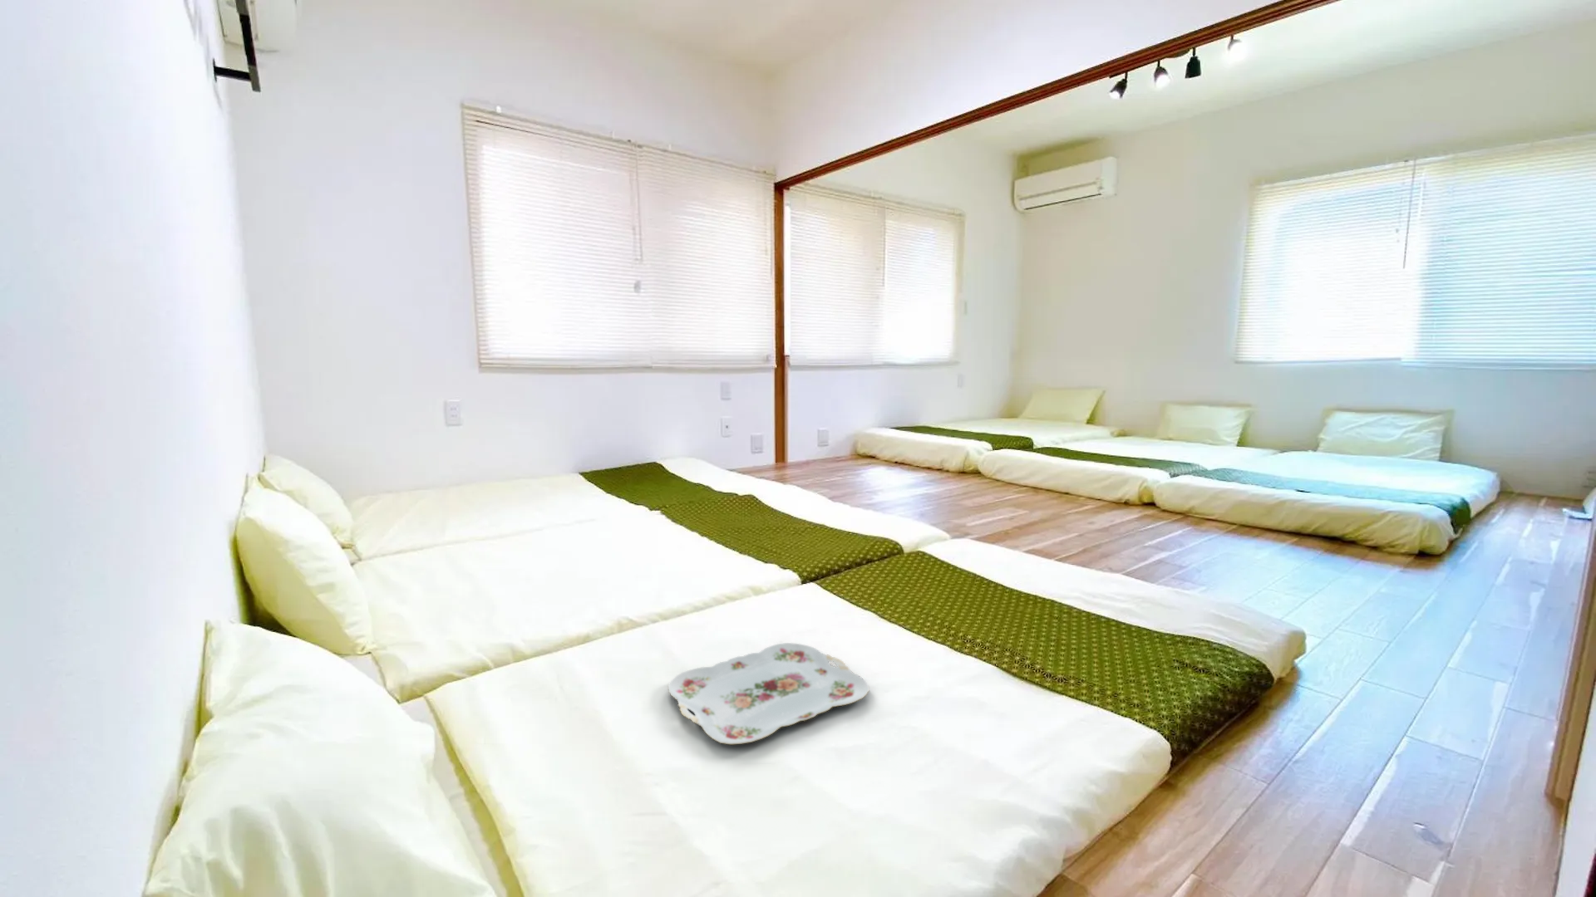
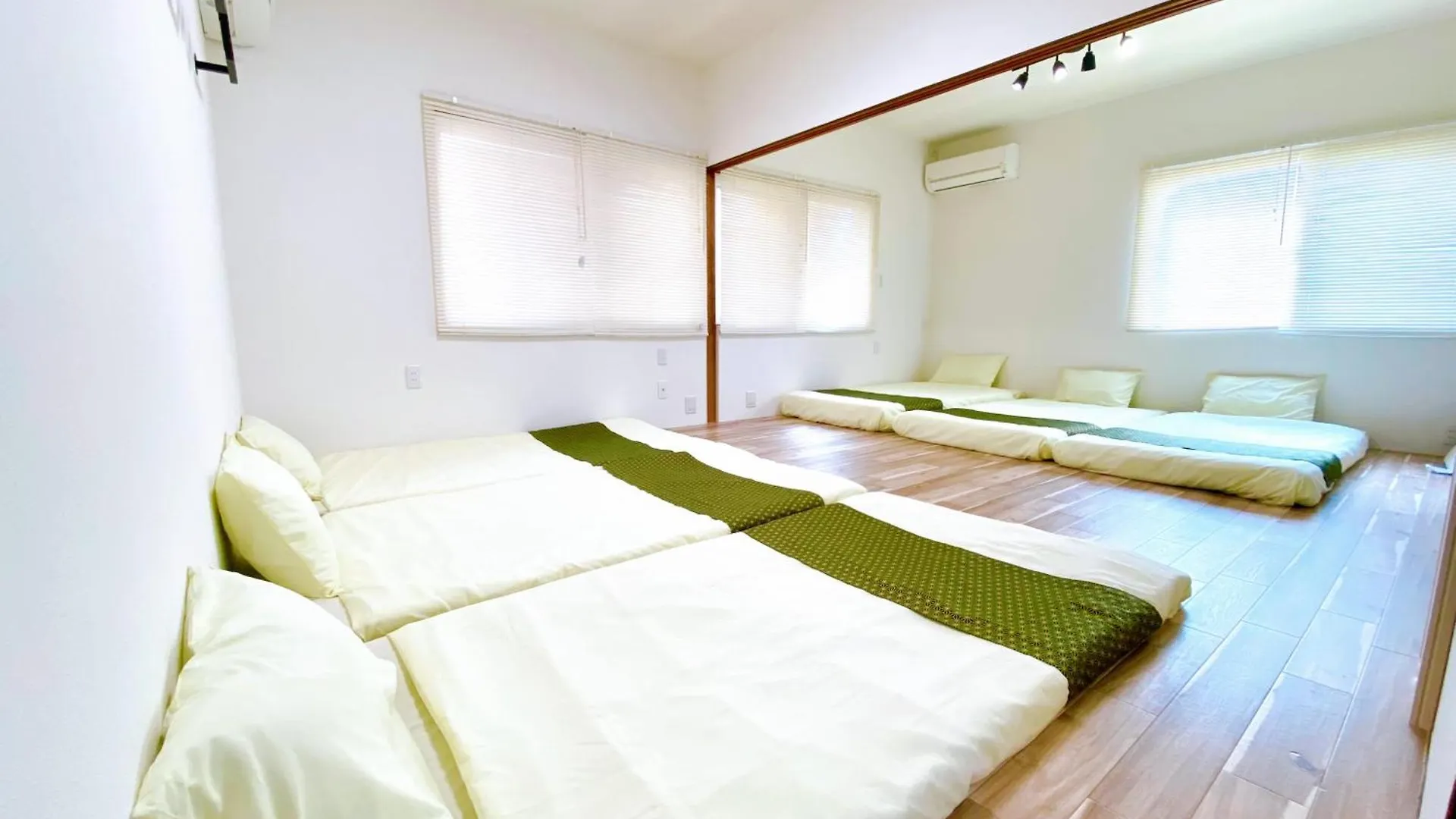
- serving tray [668,642,869,745]
